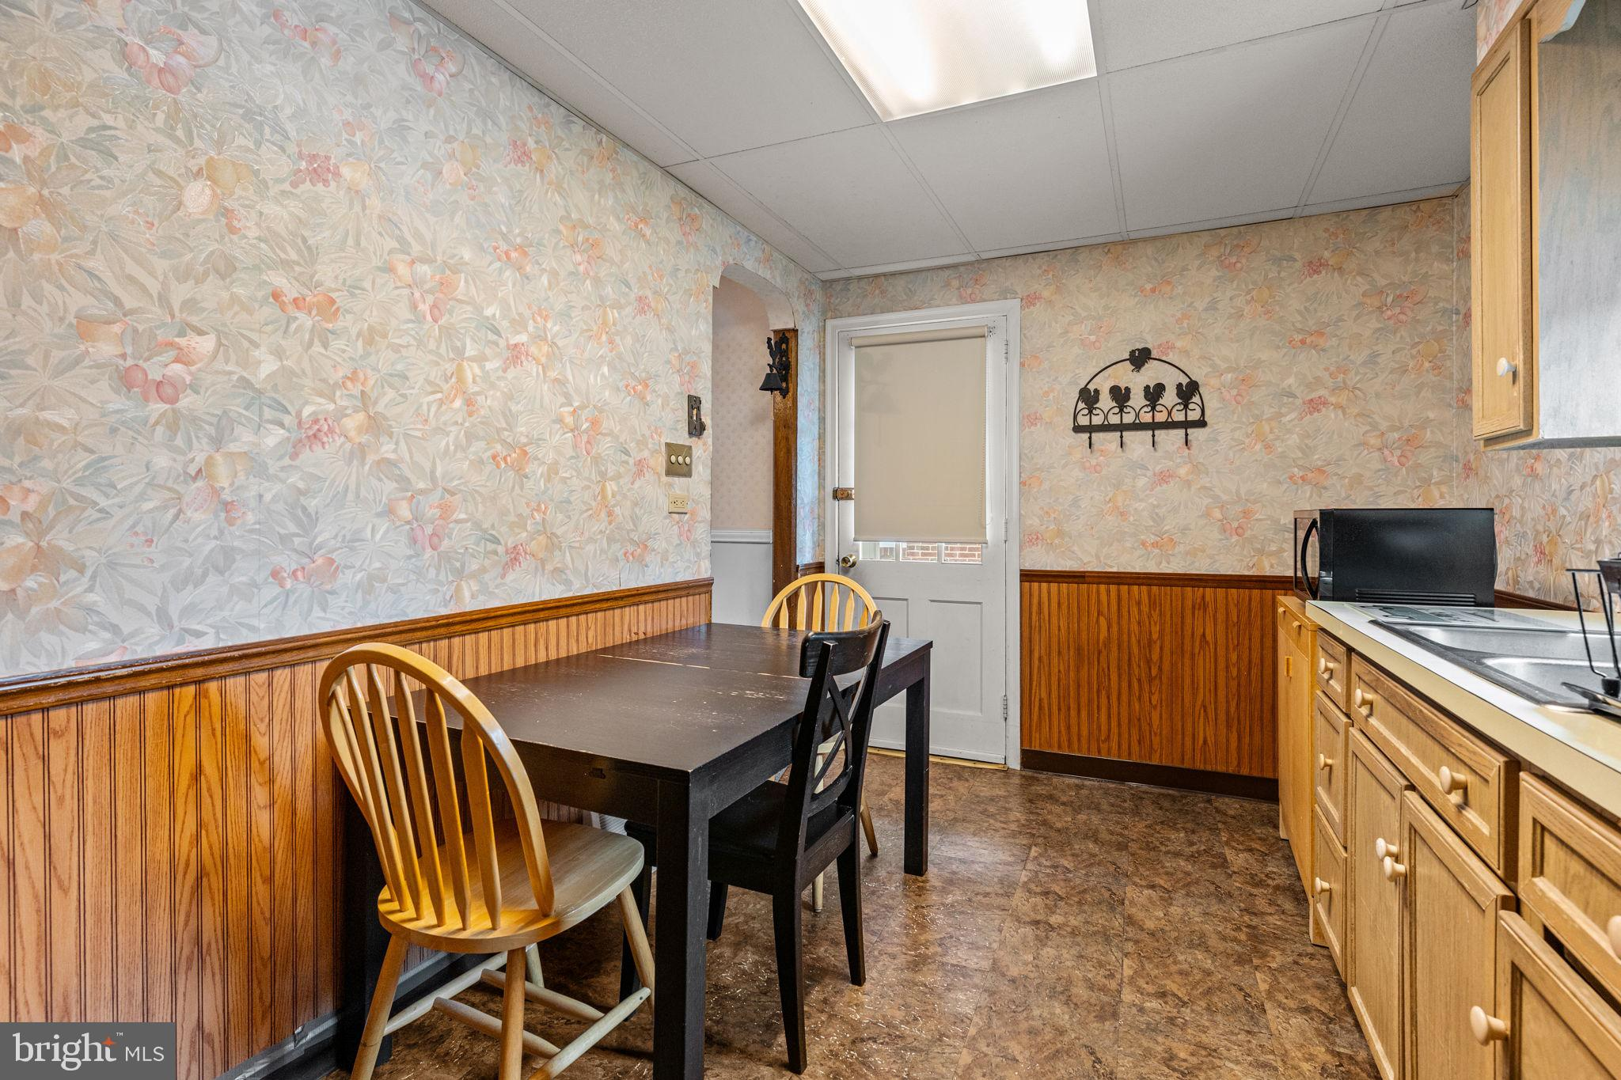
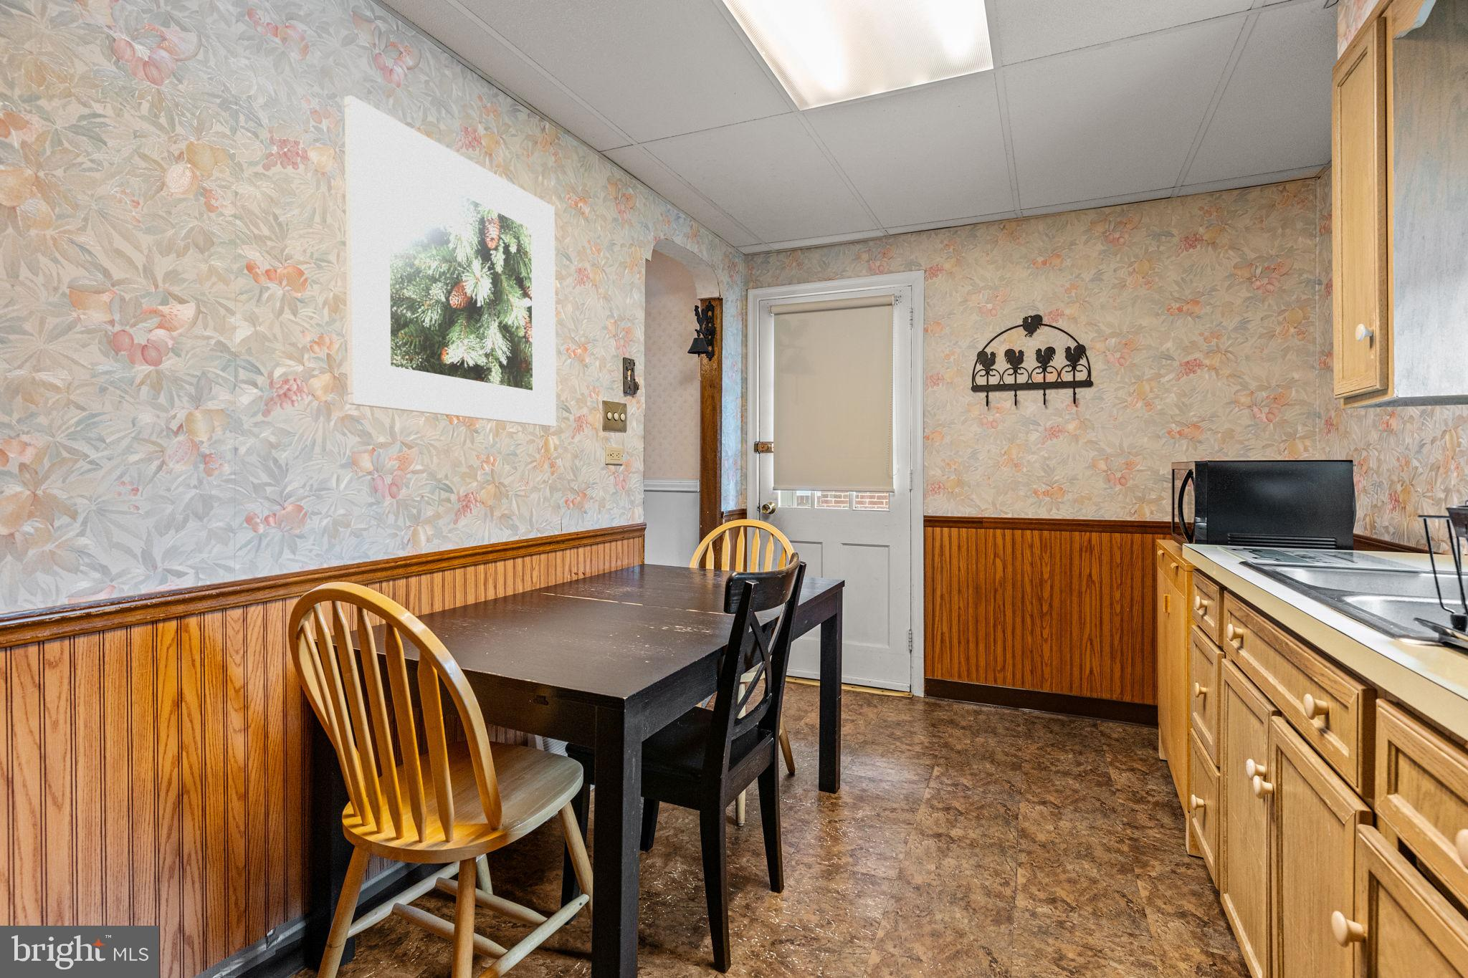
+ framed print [344,95,557,427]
